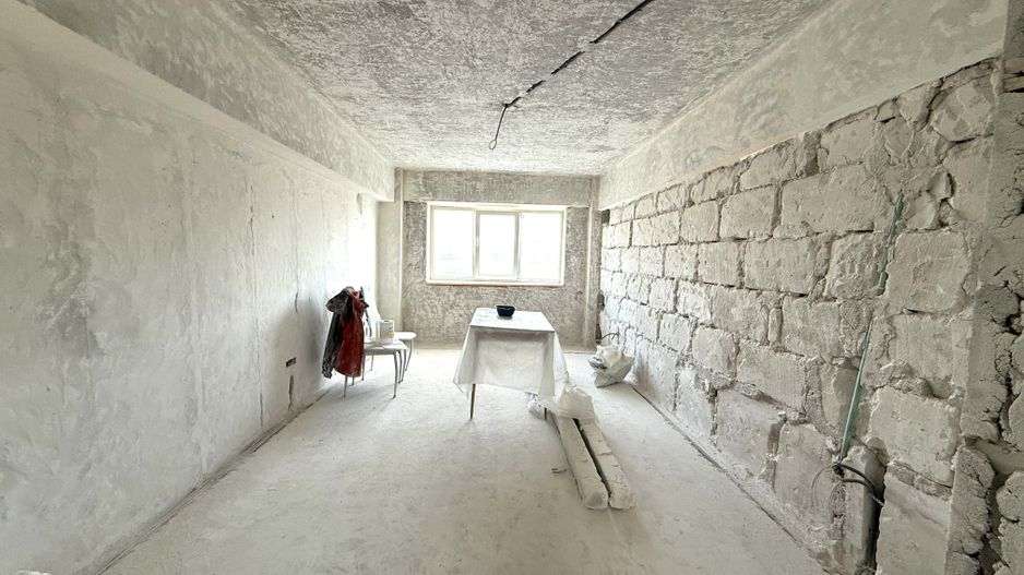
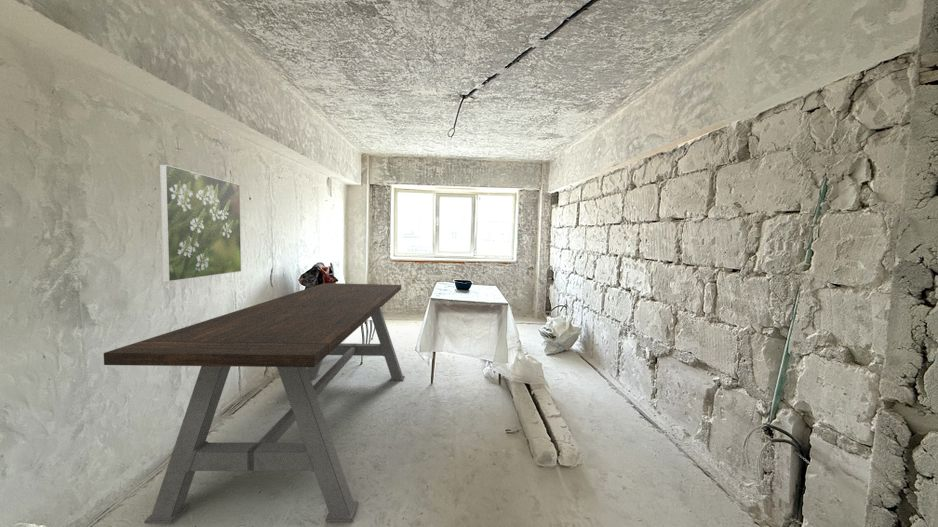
+ dining table [103,282,406,525]
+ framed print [158,163,242,283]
